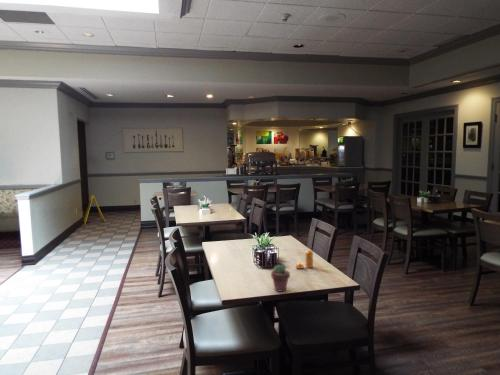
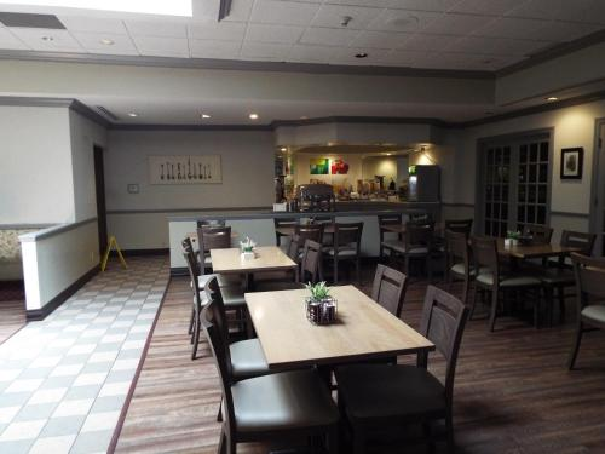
- potted succulent [270,263,291,292]
- pepper shaker [295,249,314,270]
